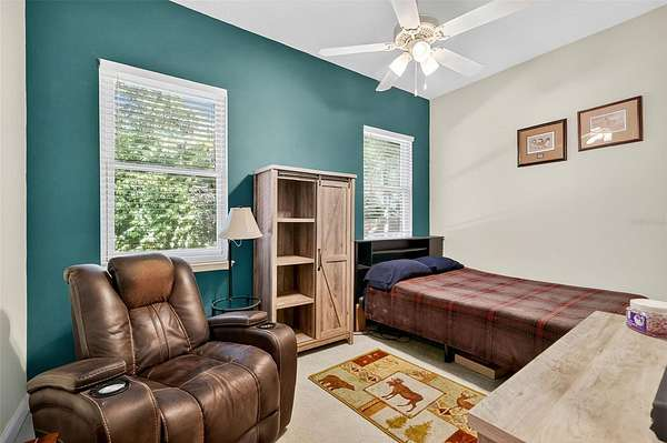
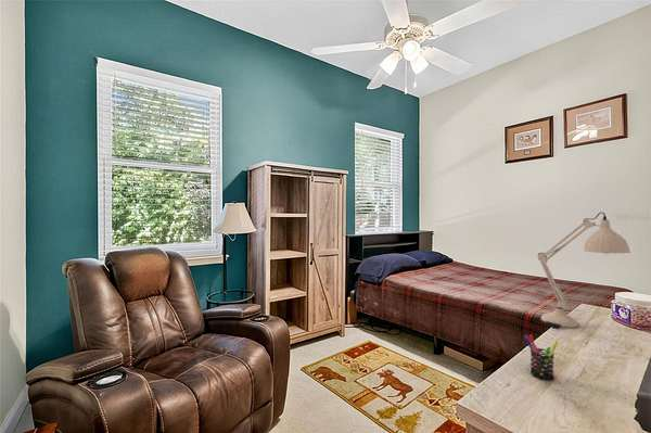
+ desk lamp [535,212,631,329]
+ pen holder [523,333,560,381]
